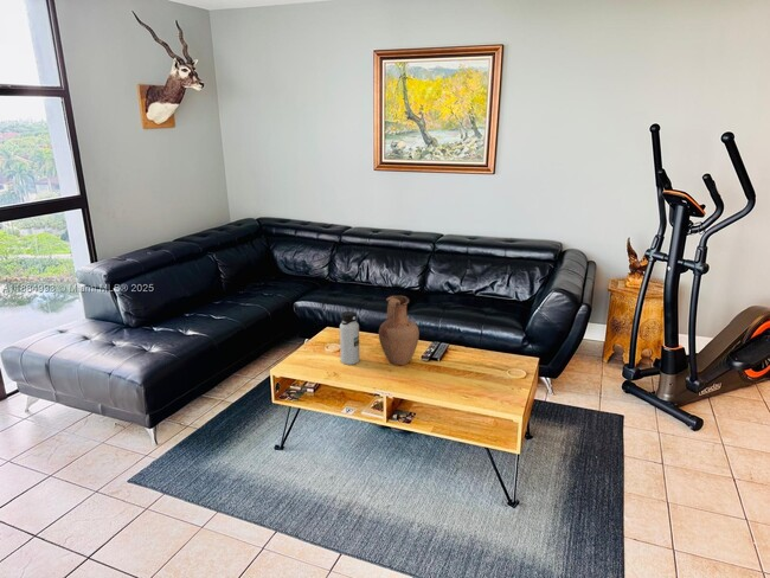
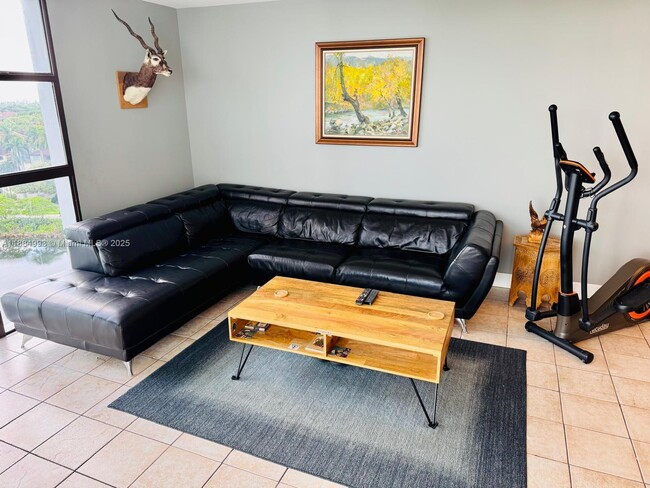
- vase [378,295,421,366]
- water bottle [339,310,360,366]
